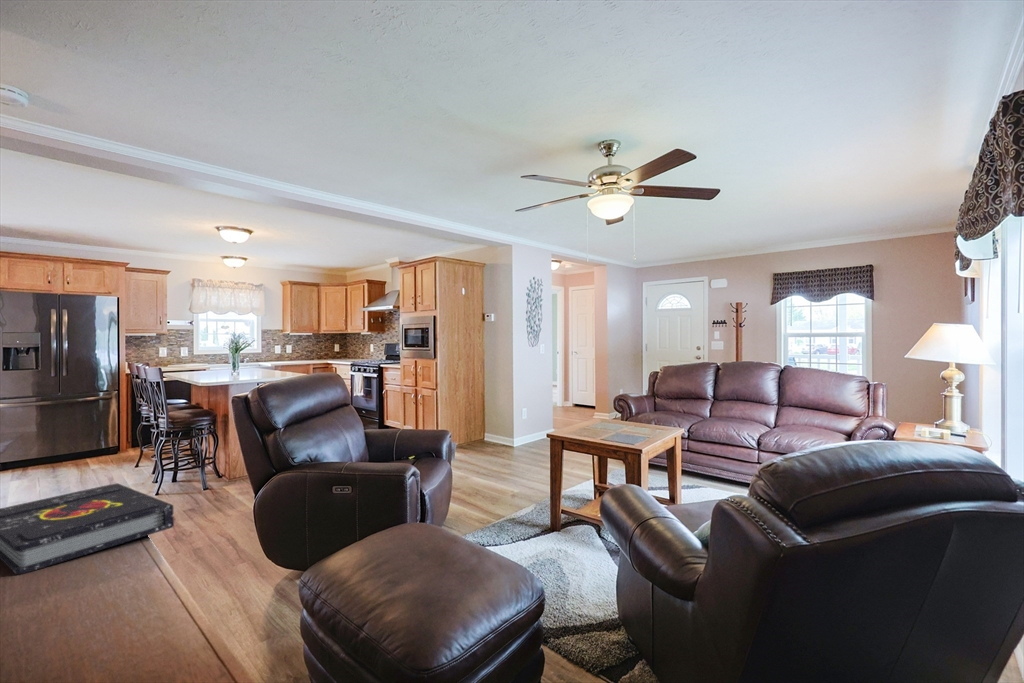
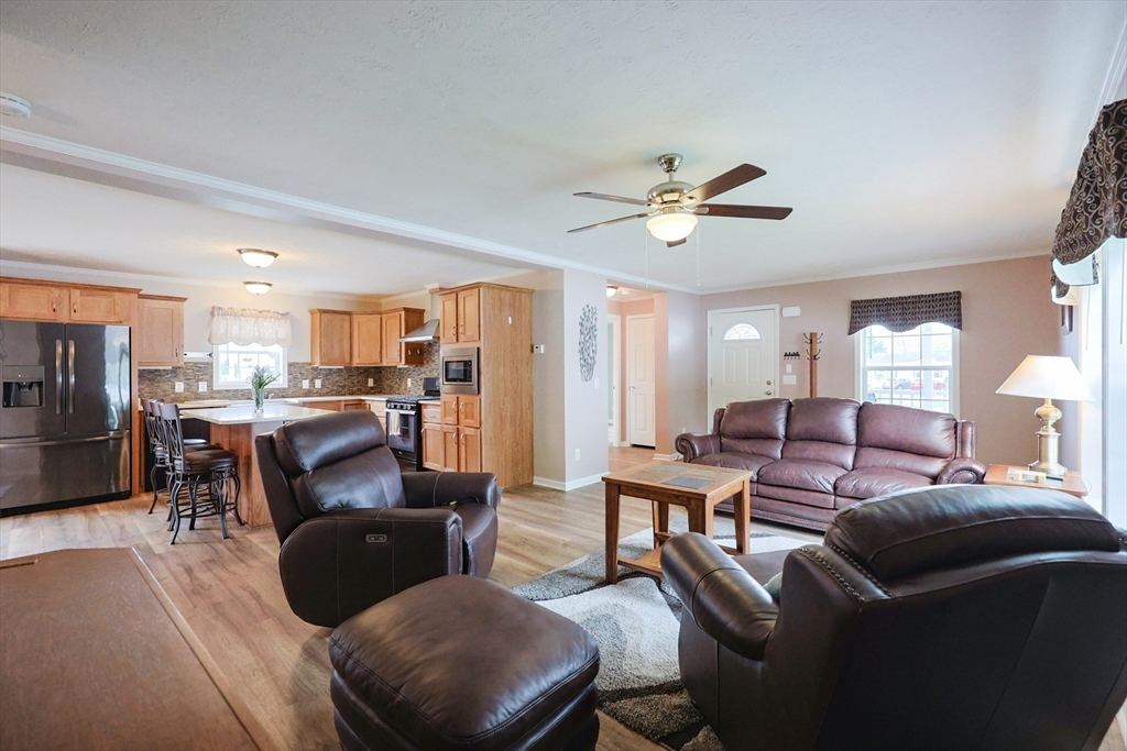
- book [0,482,175,576]
